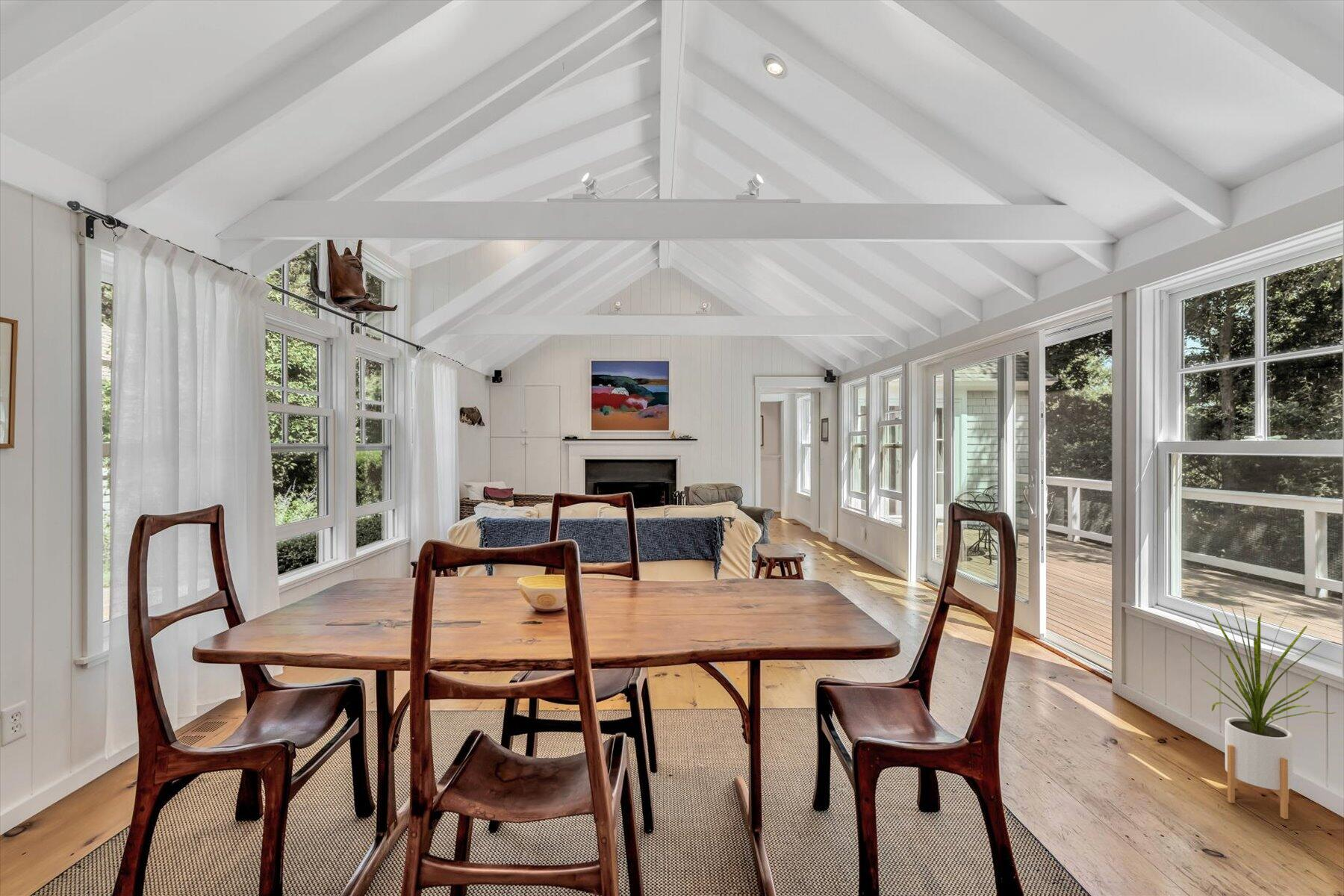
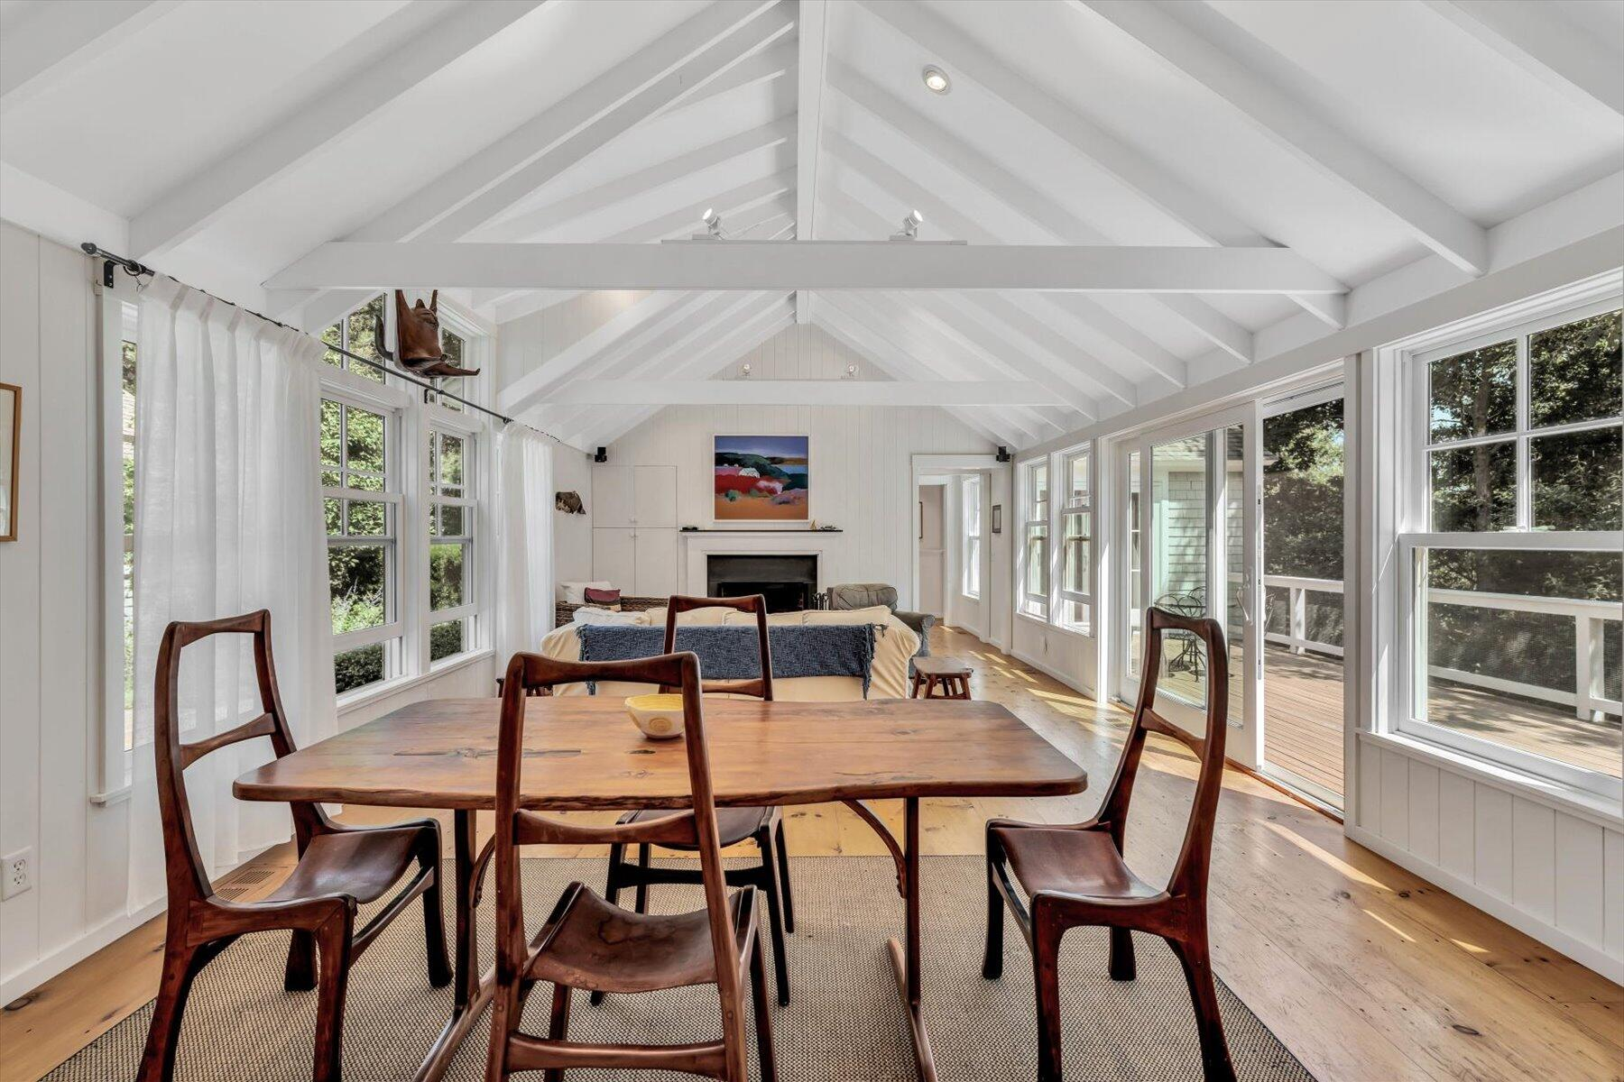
- house plant [1182,600,1336,820]
